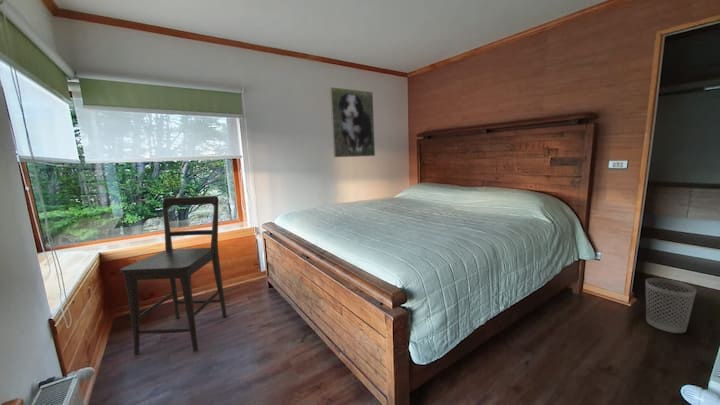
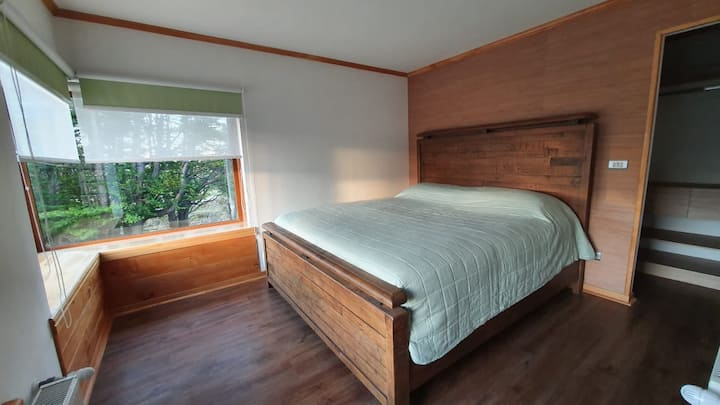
- chair [119,195,228,355]
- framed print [329,86,376,158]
- wastebasket [645,277,698,334]
